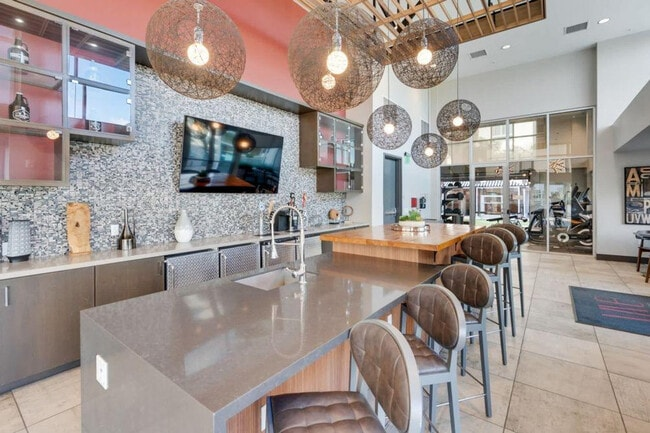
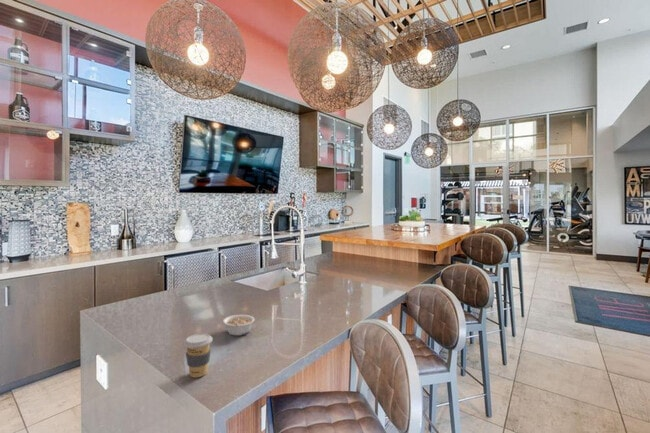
+ legume [222,314,256,336]
+ coffee cup [183,333,214,378]
